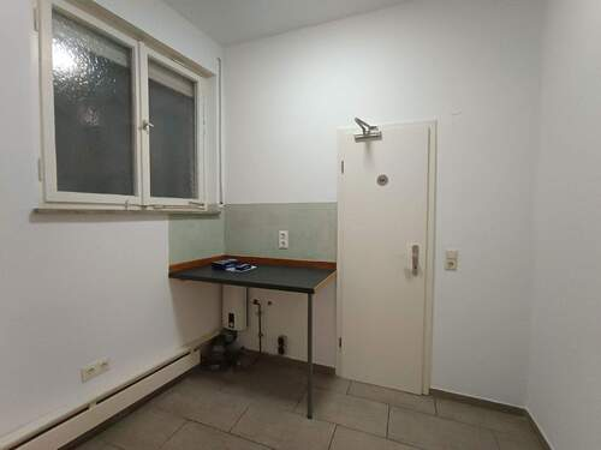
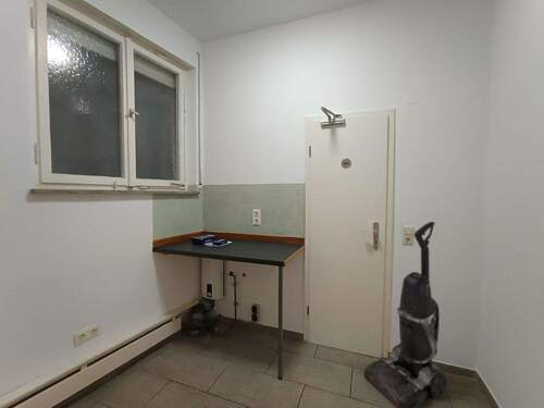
+ vacuum cleaner [363,221,448,408]
